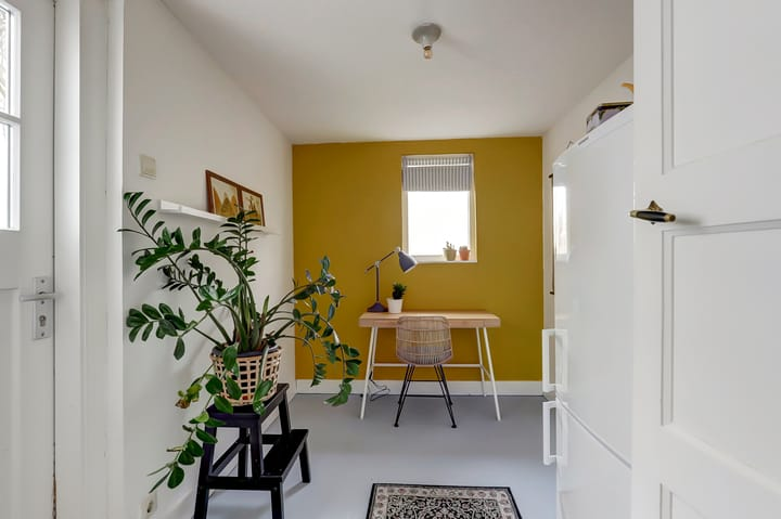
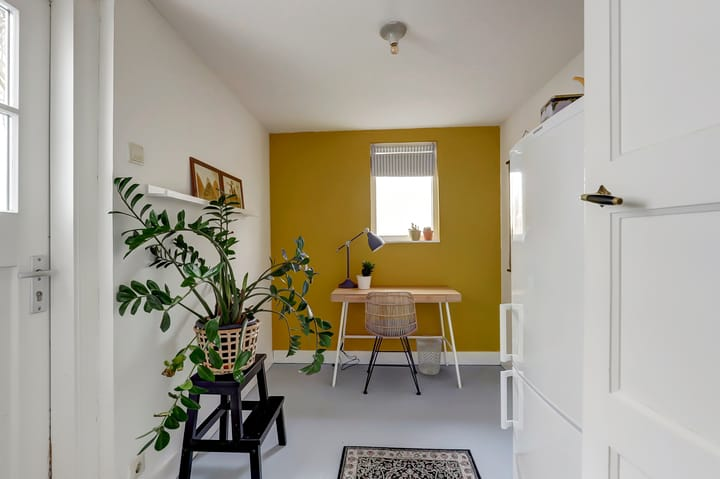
+ wastebasket [415,335,443,376]
